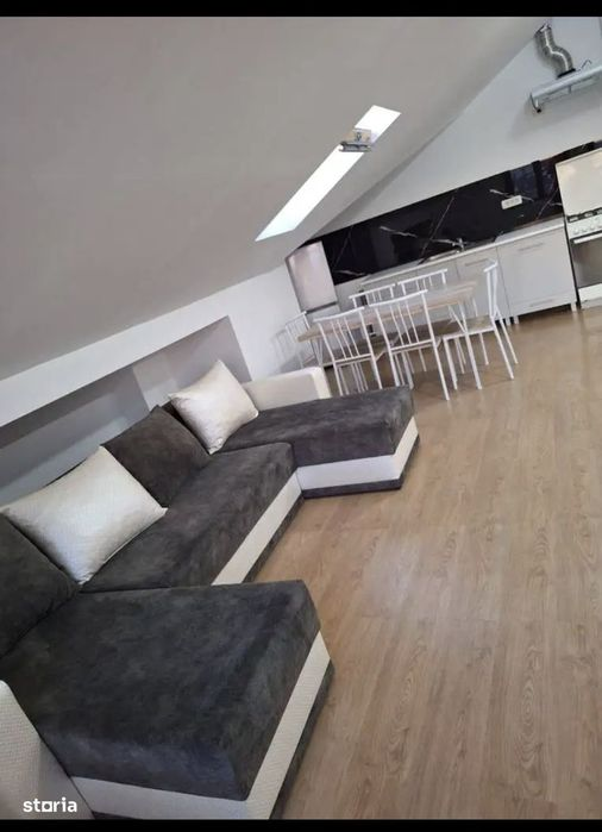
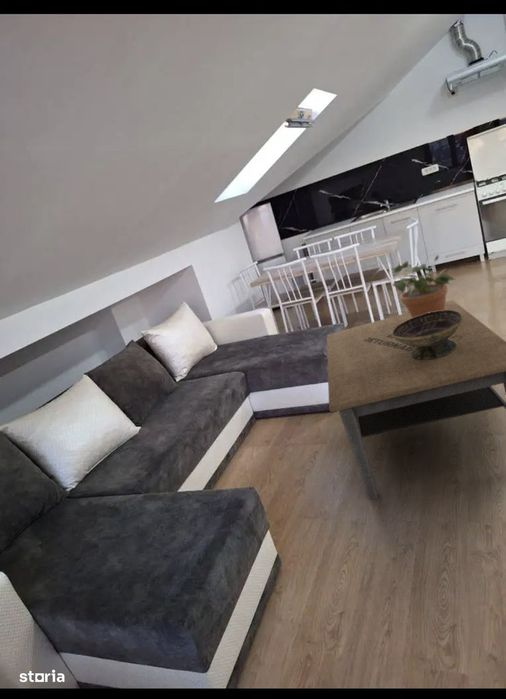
+ potted plant [391,254,456,318]
+ coffee table [326,299,506,500]
+ decorative bowl [392,310,462,360]
